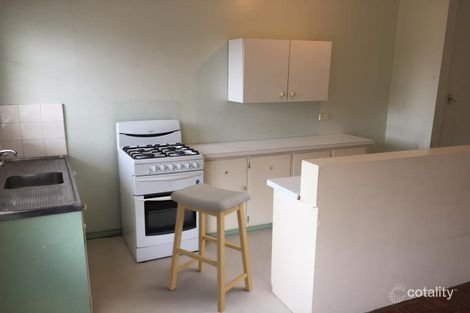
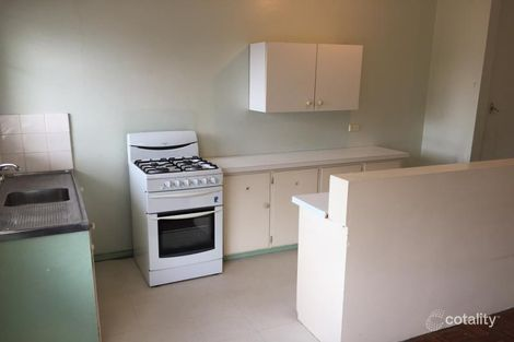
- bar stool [167,182,253,313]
